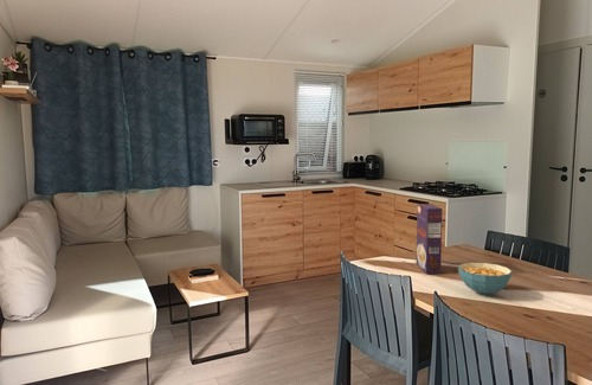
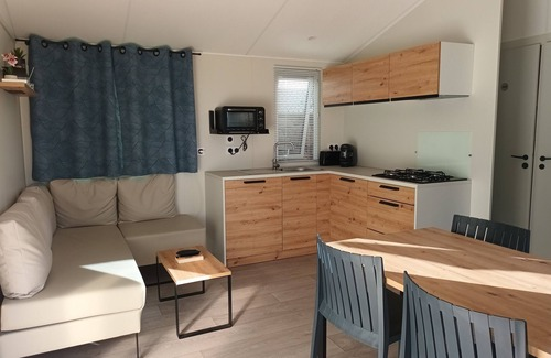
- cereal bowl [457,262,513,296]
- cereal box [416,203,443,275]
